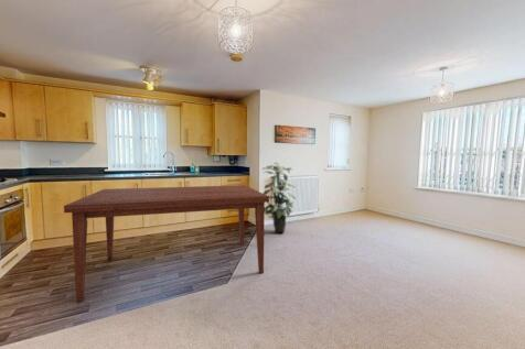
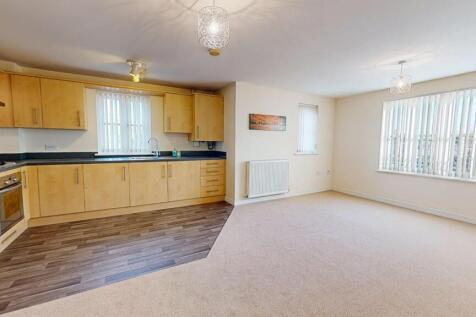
- dining table [63,184,270,304]
- indoor plant [261,161,297,233]
